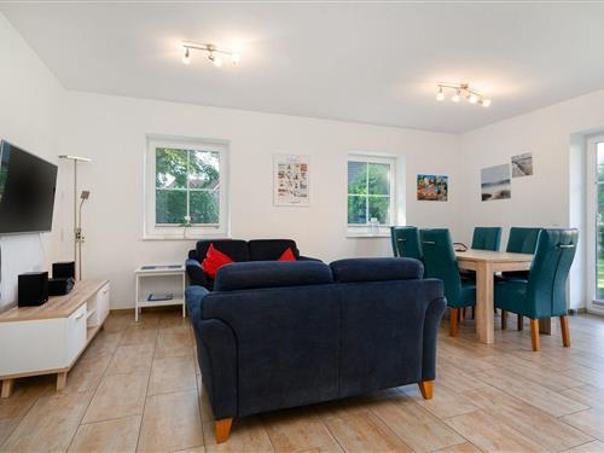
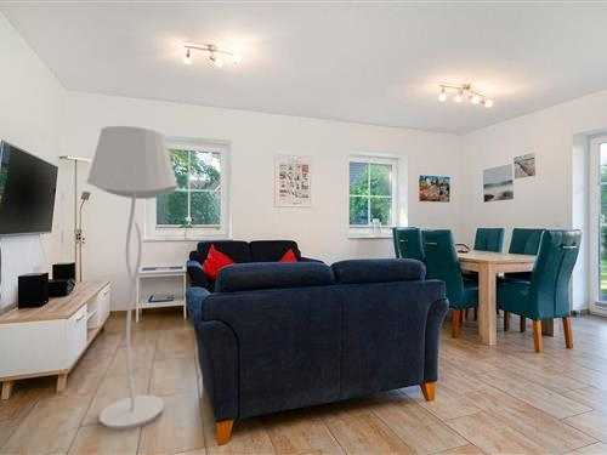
+ floor lamp [85,125,178,431]
